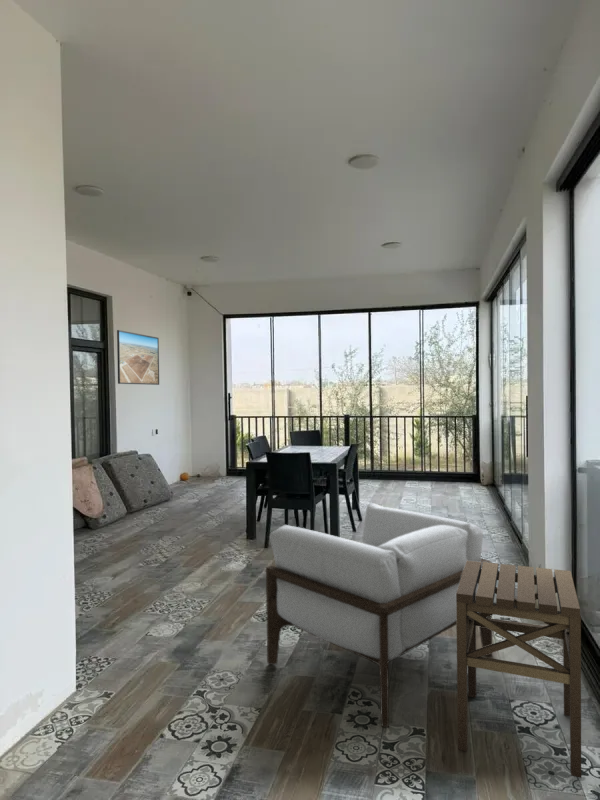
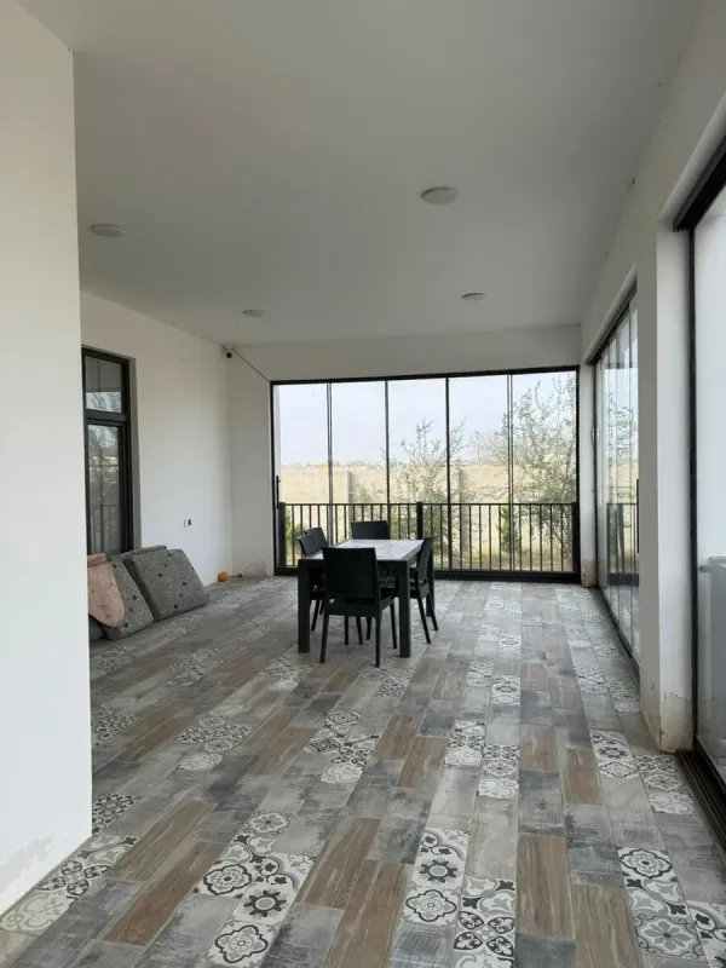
- armchair [265,502,493,728]
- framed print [116,329,160,386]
- side table [456,560,582,779]
